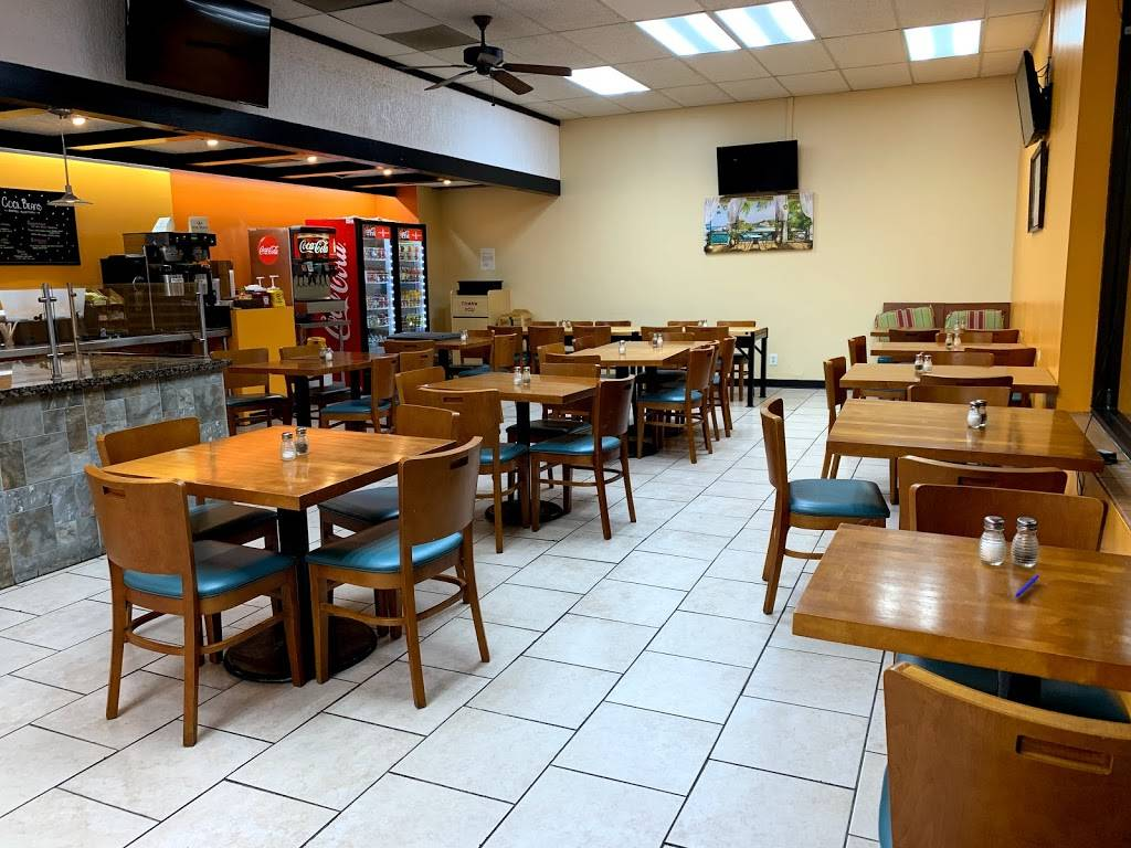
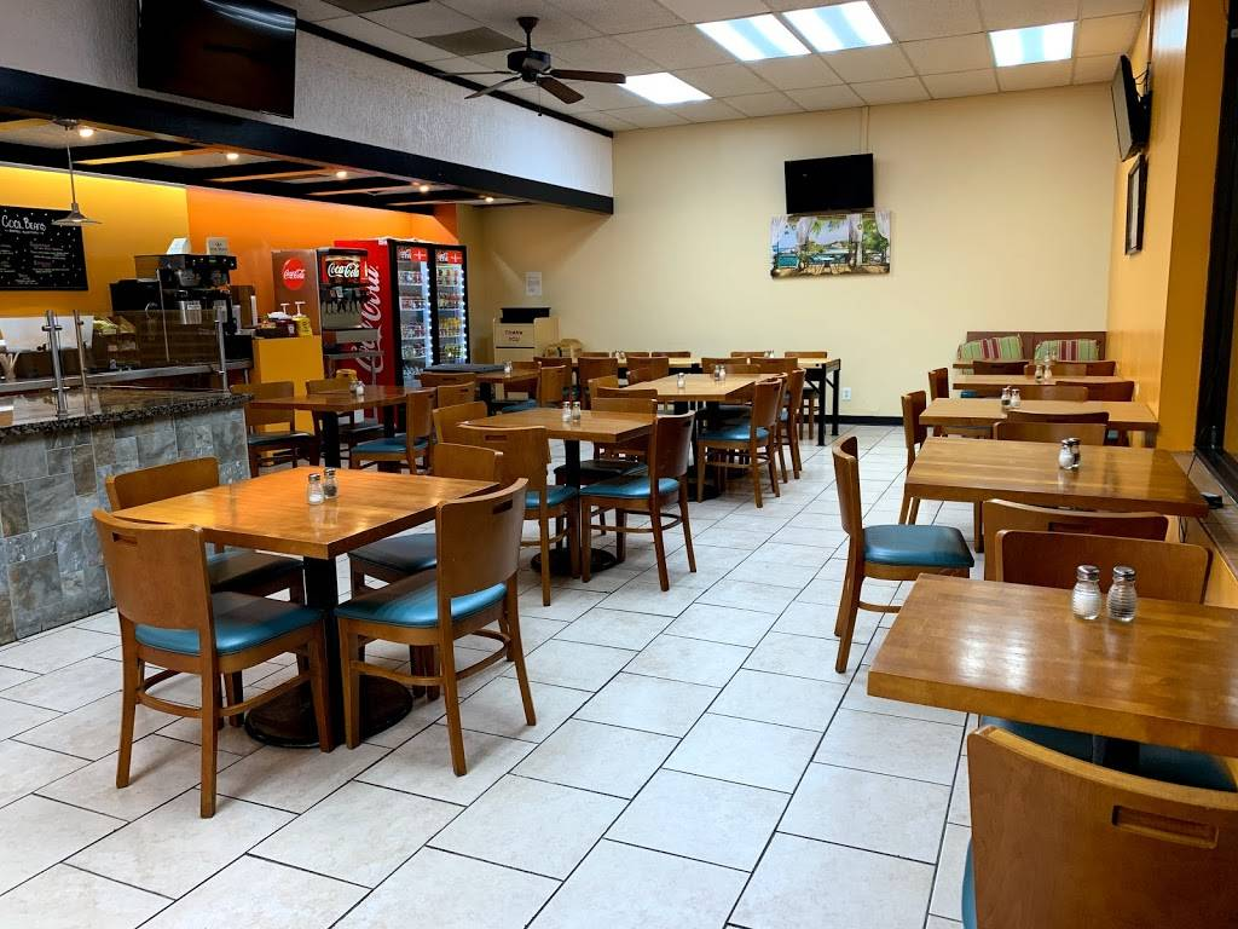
- pen [1014,573,1040,598]
